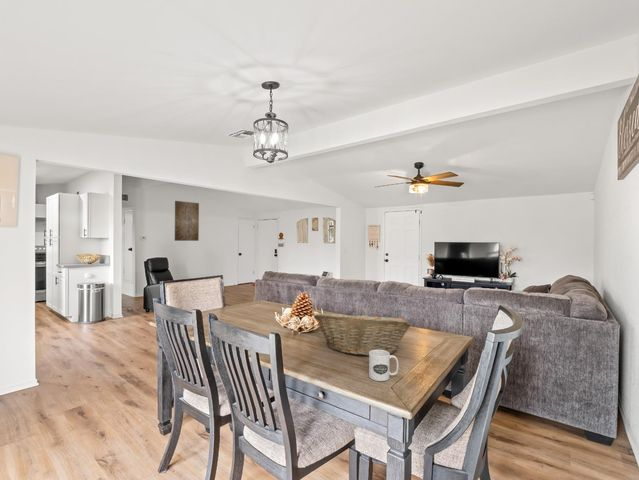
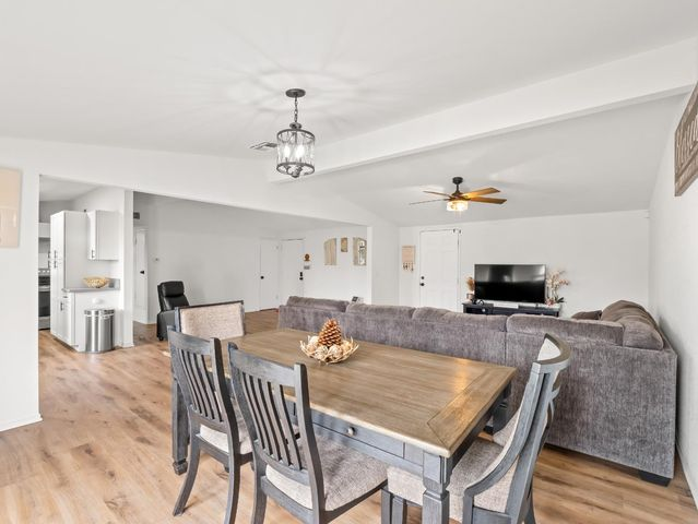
- mug [368,350,399,382]
- fruit basket [313,309,412,357]
- wall art [174,200,200,242]
